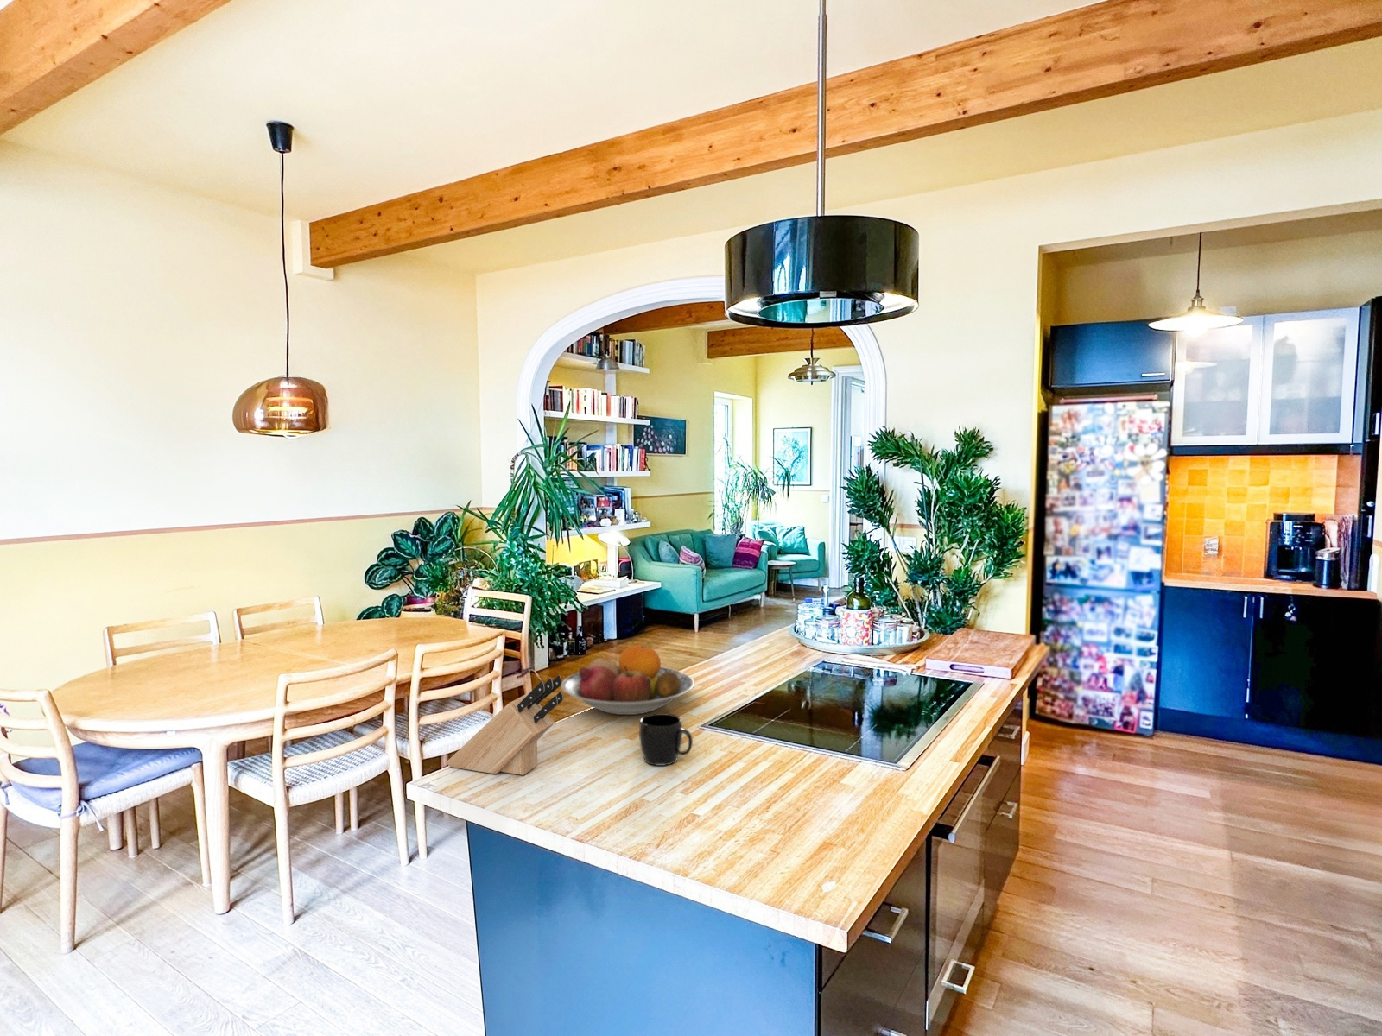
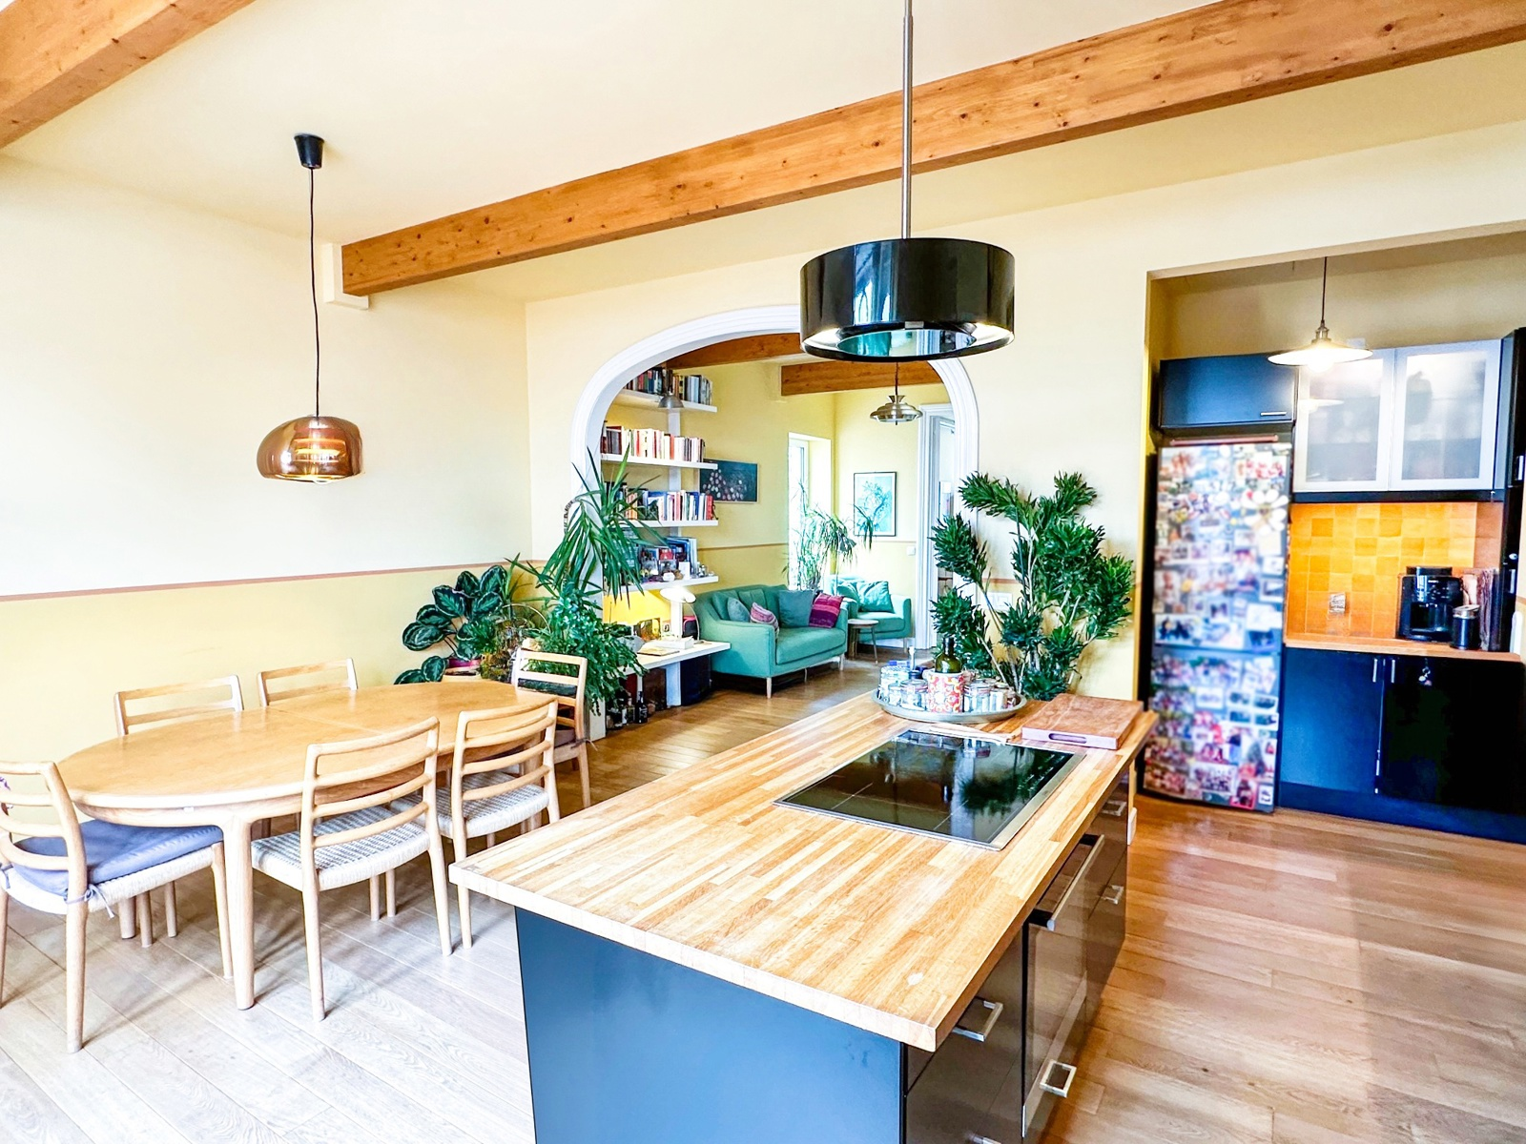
- knife block [446,675,564,776]
- mug [639,713,693,766]
- fruit bowl [560,640,695,716]
